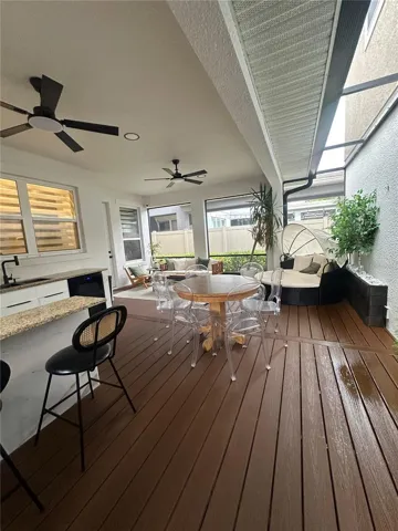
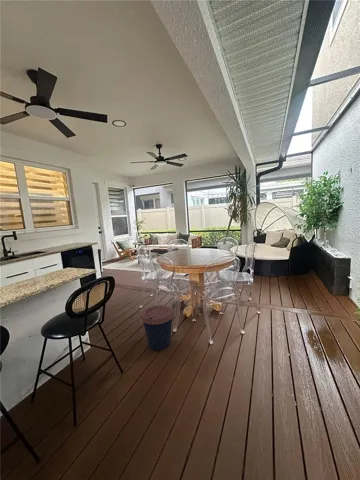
+ coffee cup [140,304,174,351]
